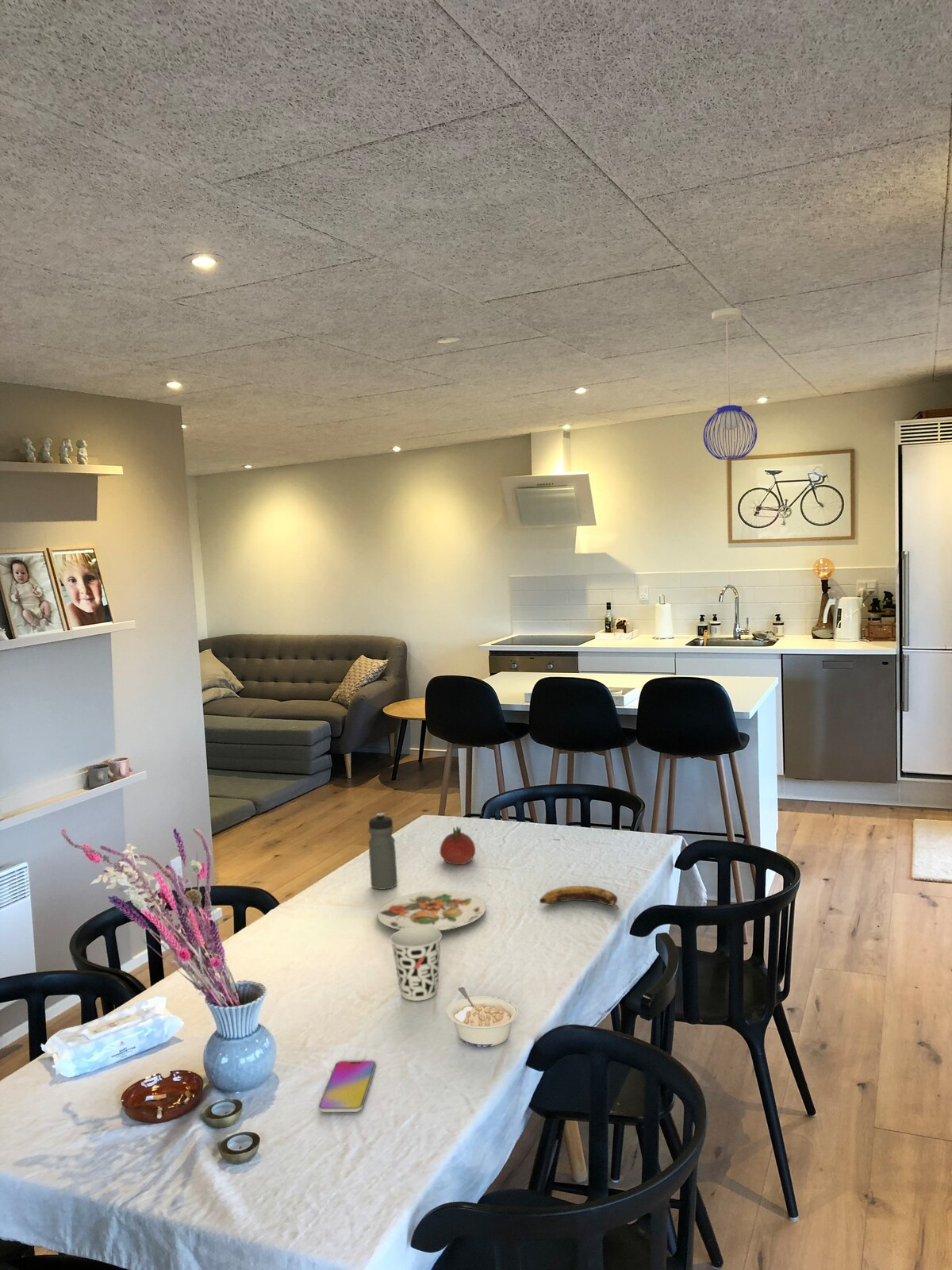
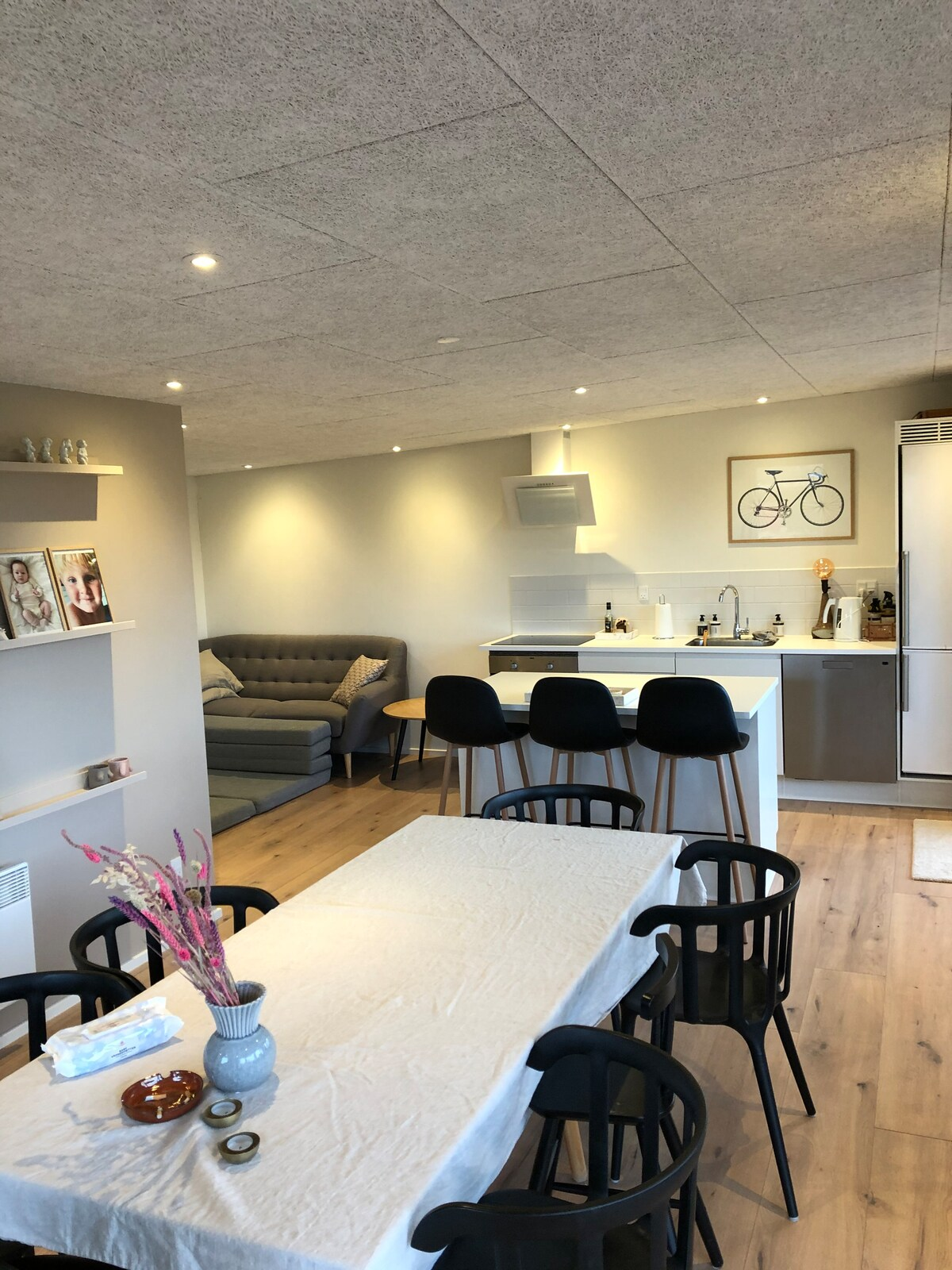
- legume [446,986,519,1048]
- fruit [439,825,476,865]
- cup [390,926,443,1002]
- water bottle [368,812,398,891]
- banana [539,885,620,910]
- plate [376,891,486,931]
- smartphone [318,1060,377,1113]
- pendant light [703,307,758,460]
